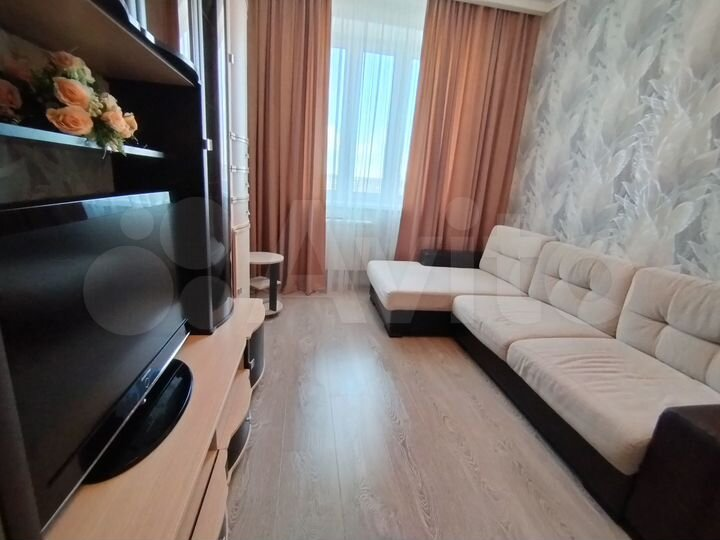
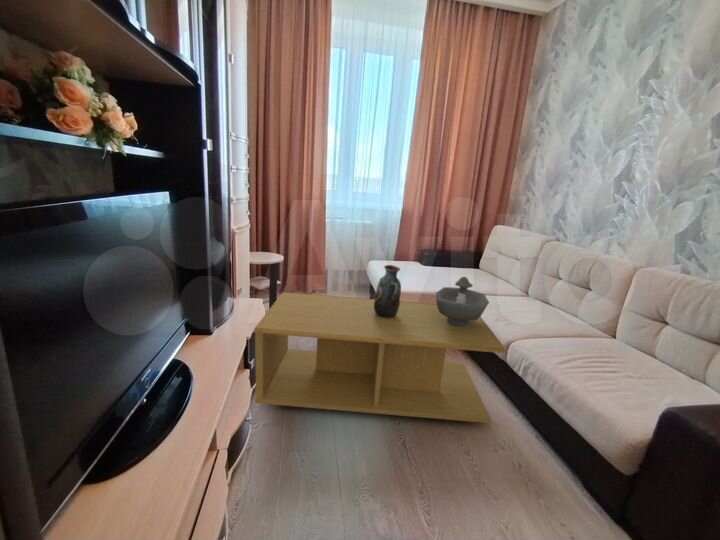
+ decorative bowl [435,276,490,326]
+ coffee table [254,291,506,424]
+ decorative vase [374,264,402,318]
